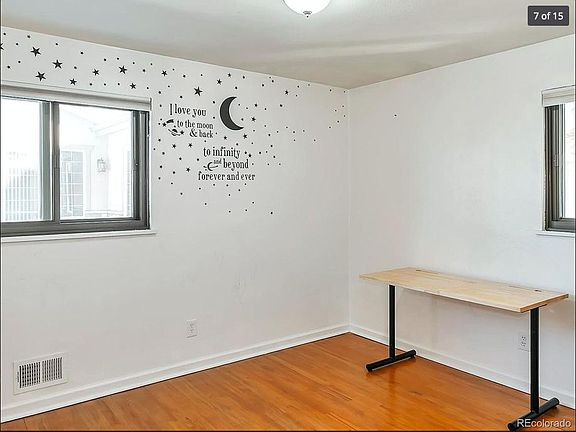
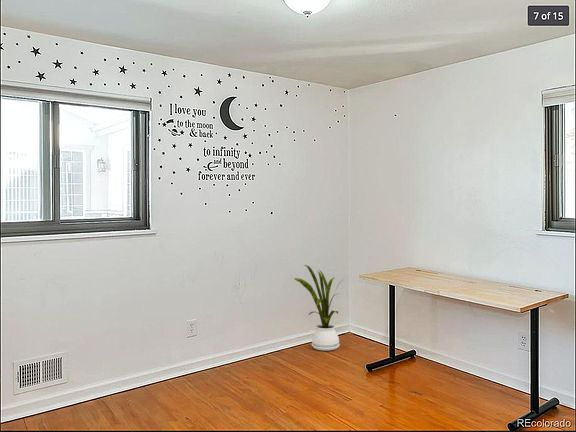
+ house plant [293,264,344,352]
